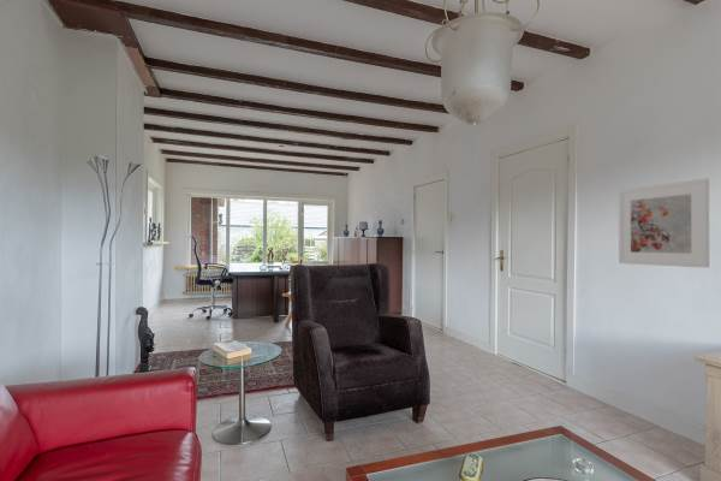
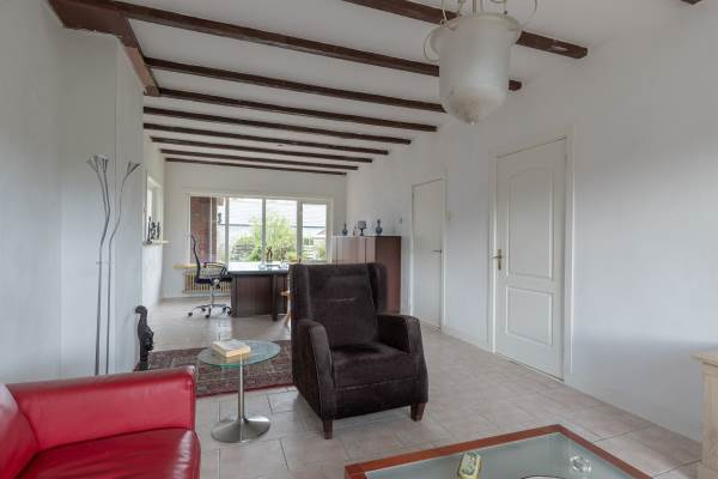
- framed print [618,177,710,269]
